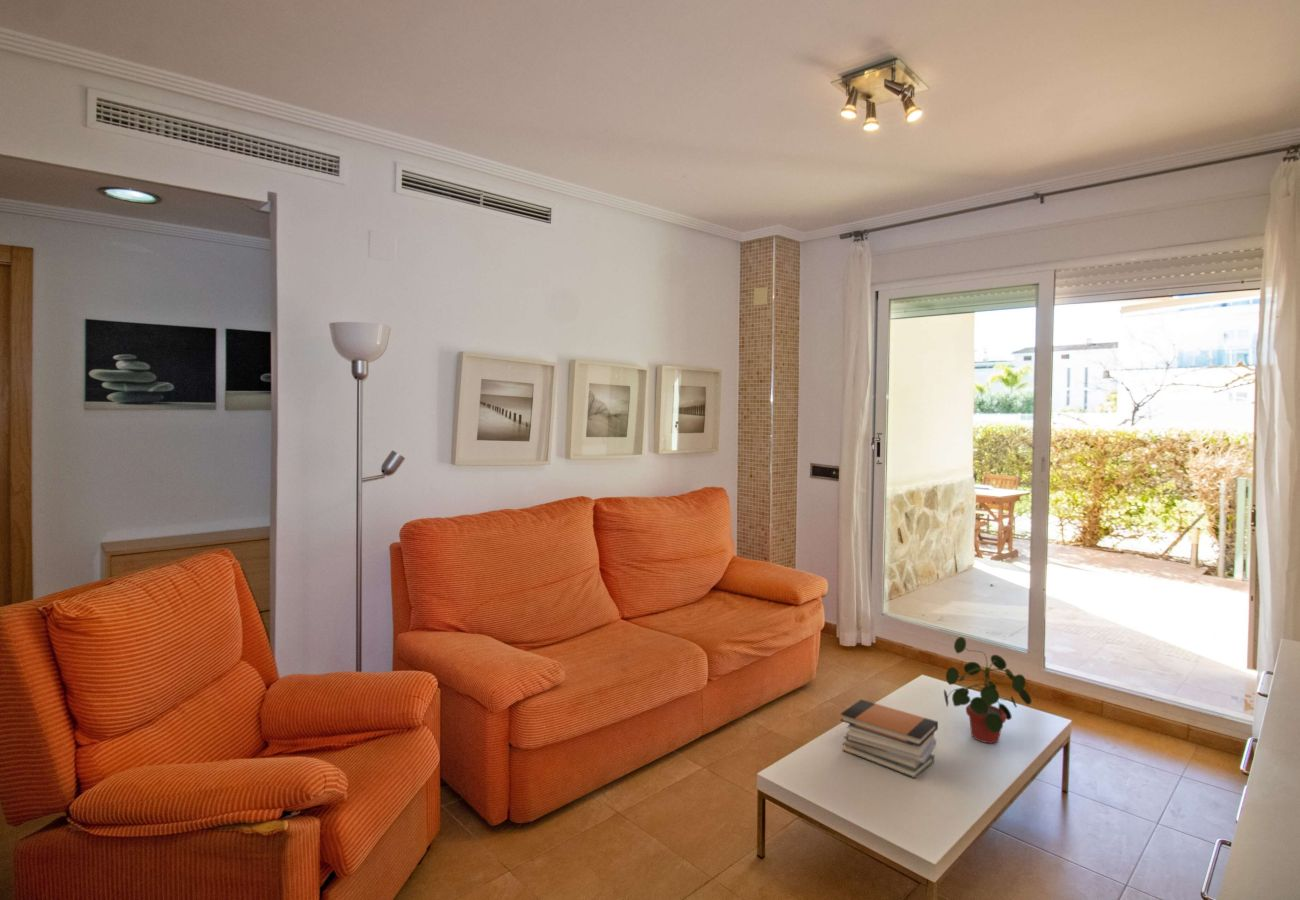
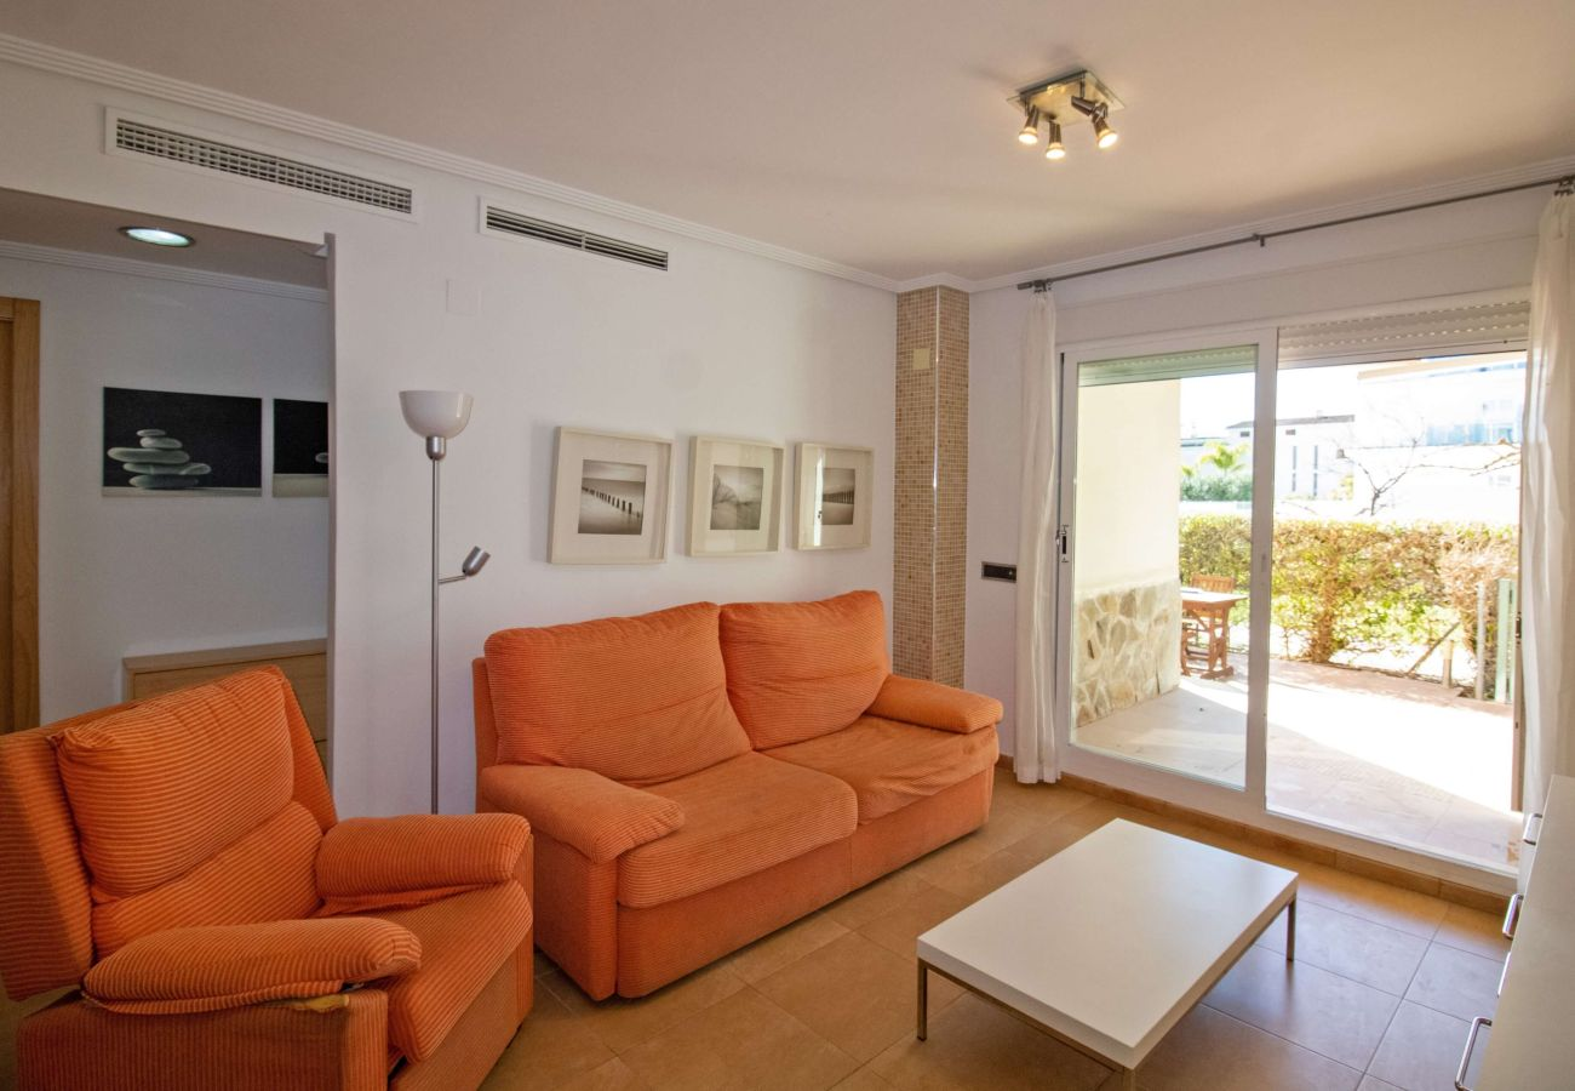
- book stack [839,698,939,779]
- potted plant [943,636,1033,744]
